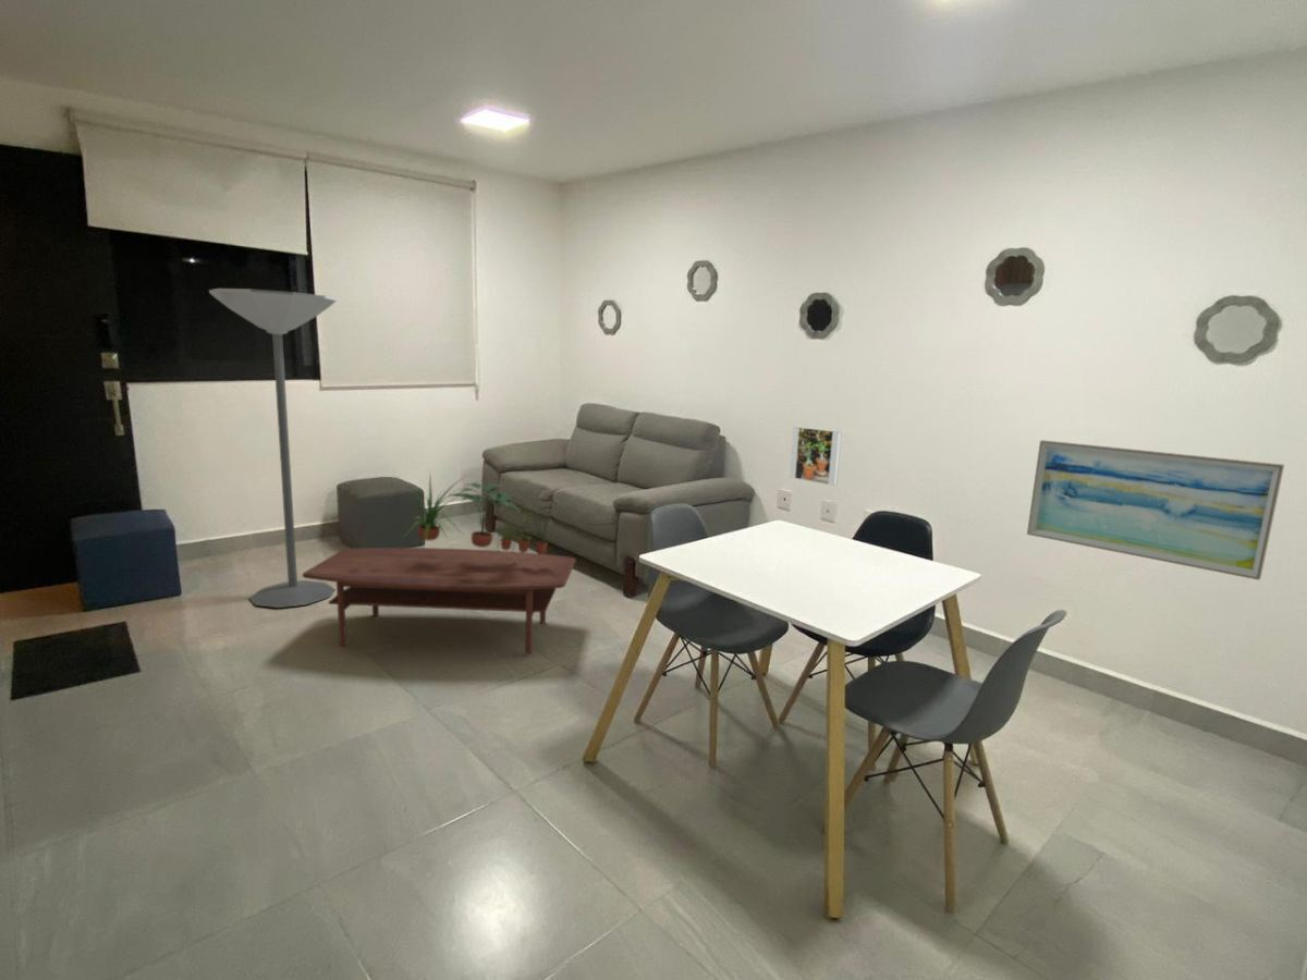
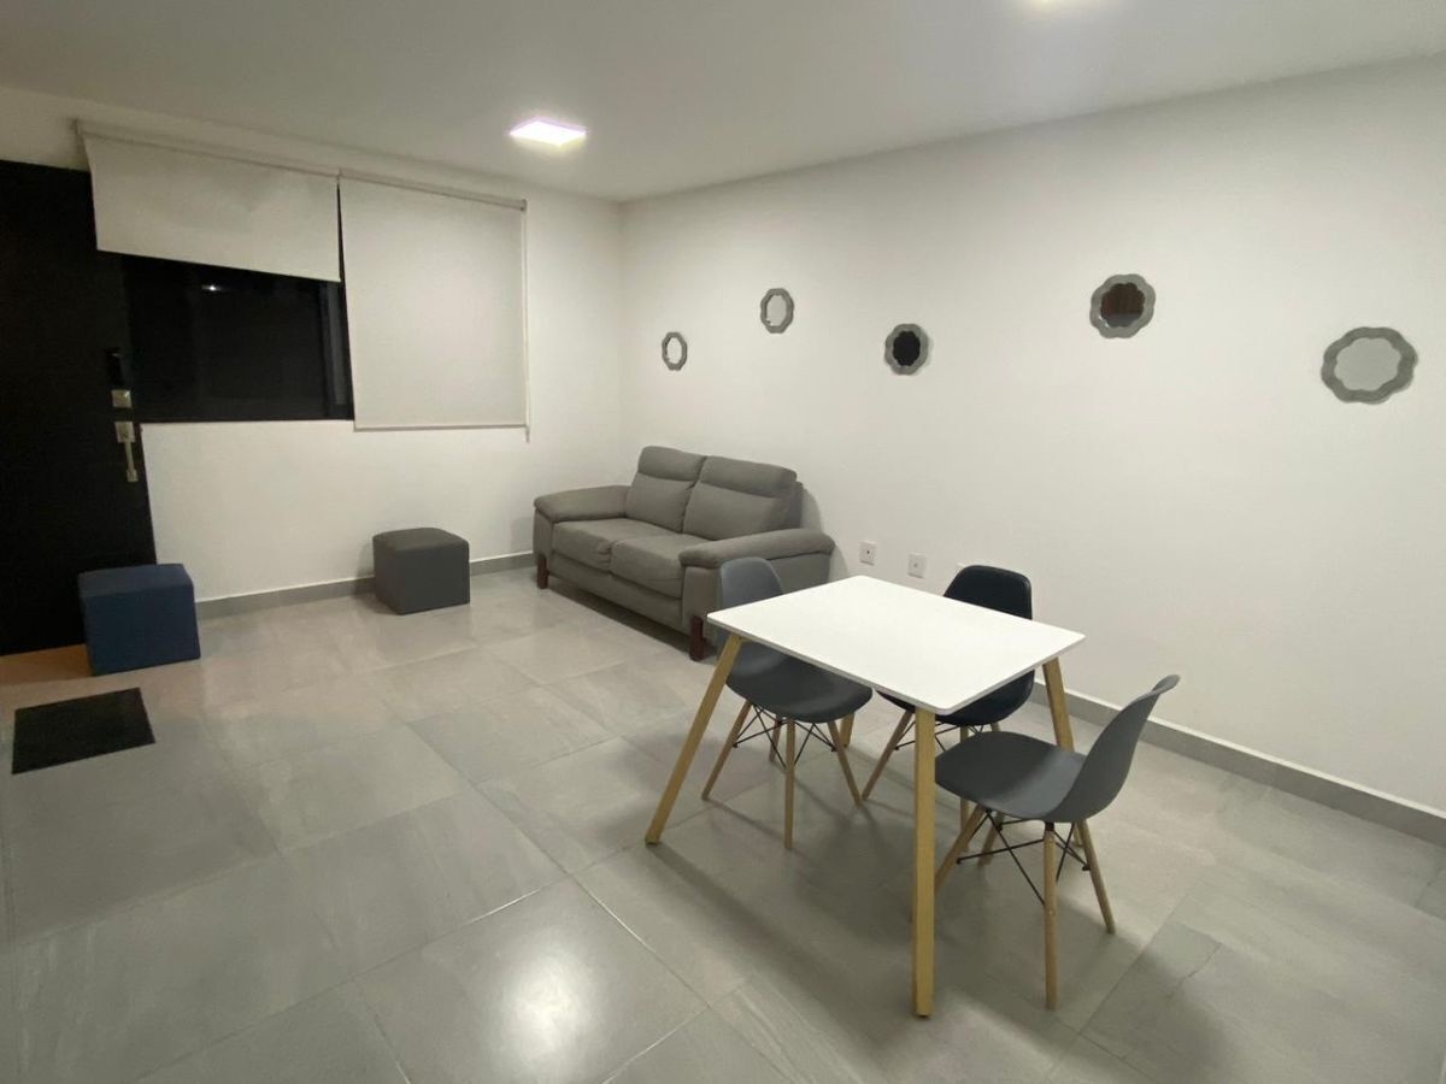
- wall art [1026,439,1285,581]
- coffee table [302,547,577,654]
- potted plant [389,469,553,562]
- floor lamp [208,287,338,609]
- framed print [789,425,843,487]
